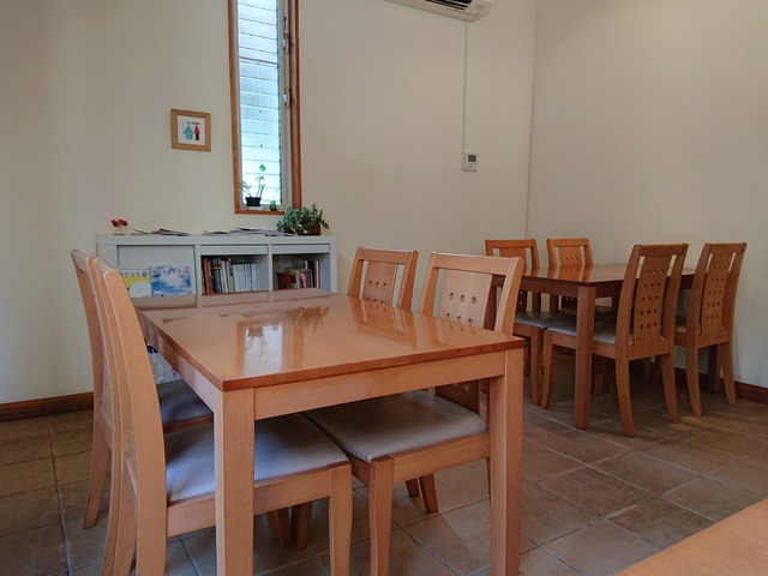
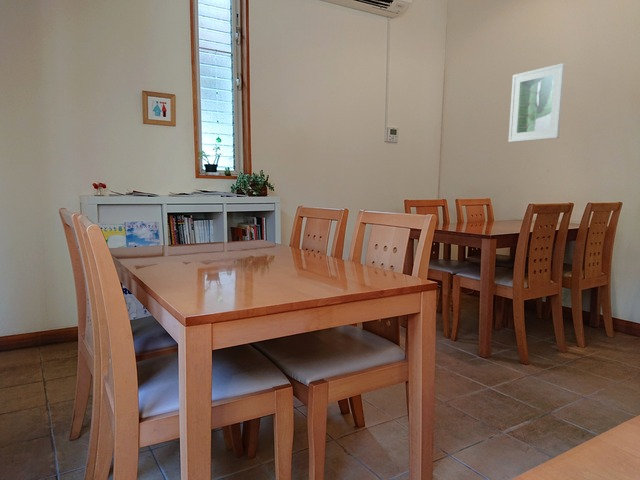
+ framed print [507,62,566,143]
